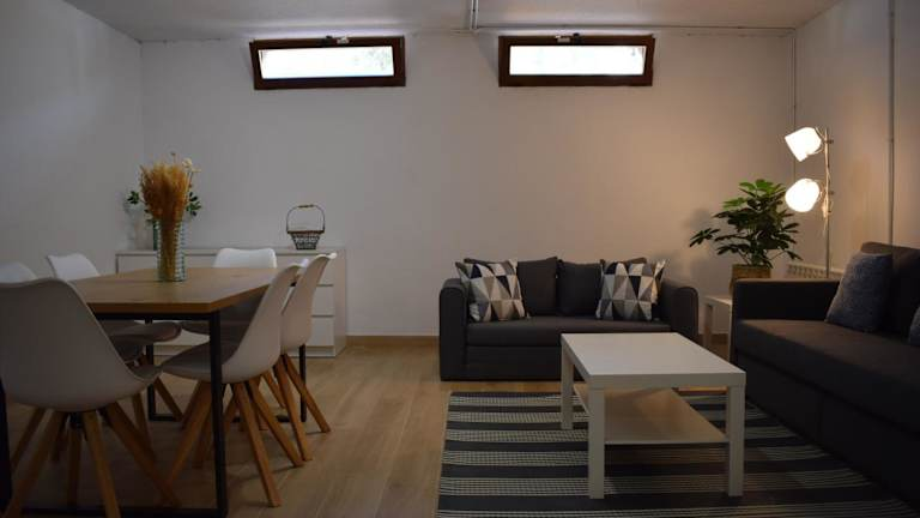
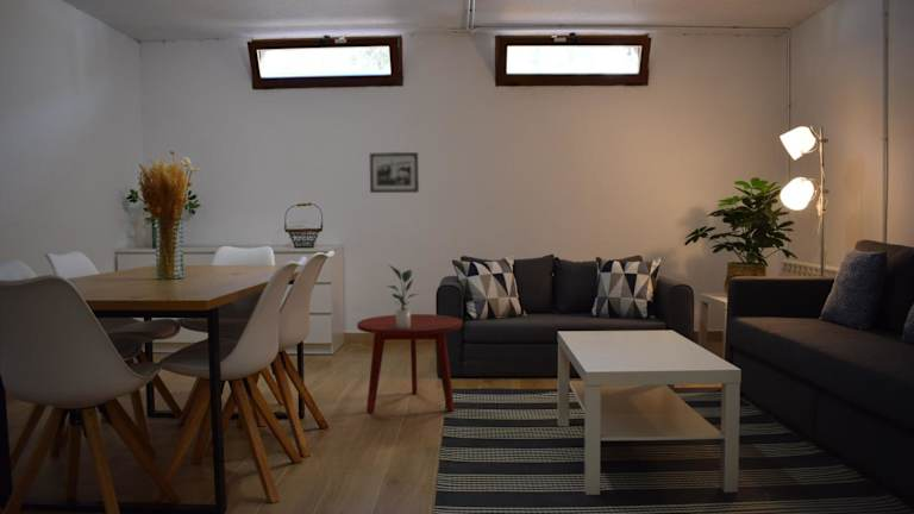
+ side table [356,313,464,414]
+ potted plant [384,263,419,330]
+ picture frame [369,151,420,194]
